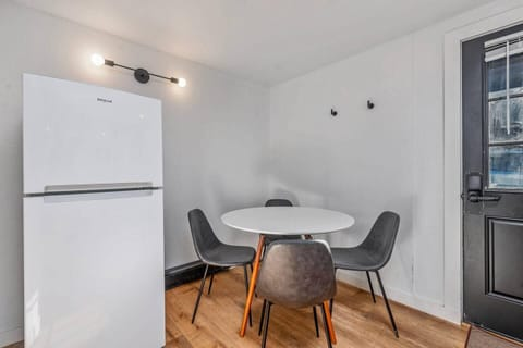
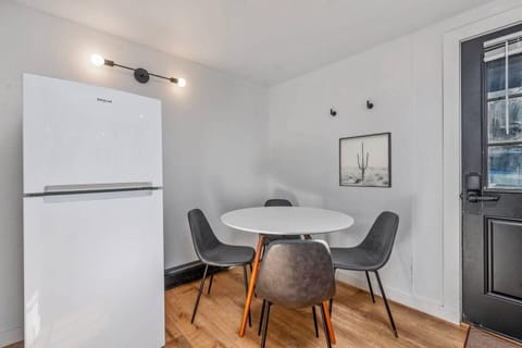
+ wall art [338,130,393,189]
